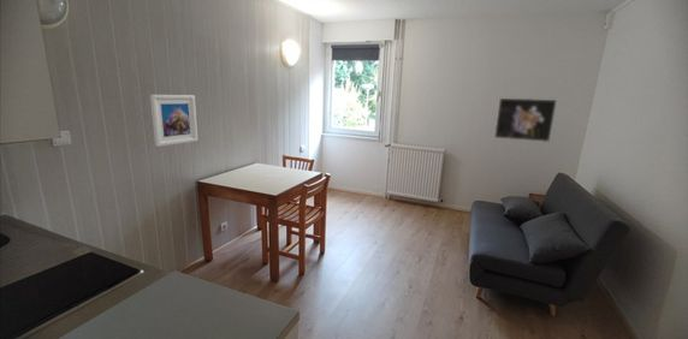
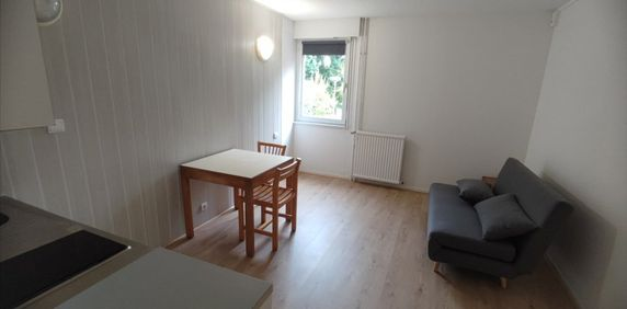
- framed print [149,94,198,148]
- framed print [493,97,558,143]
